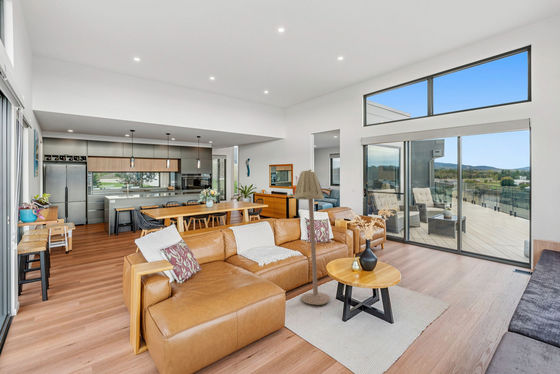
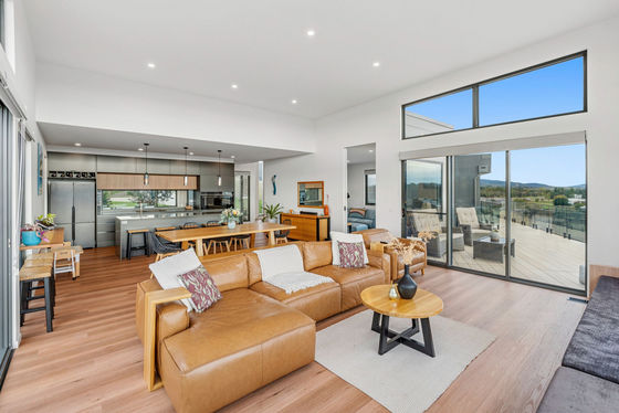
- floor lamp [293,168,331,306]
